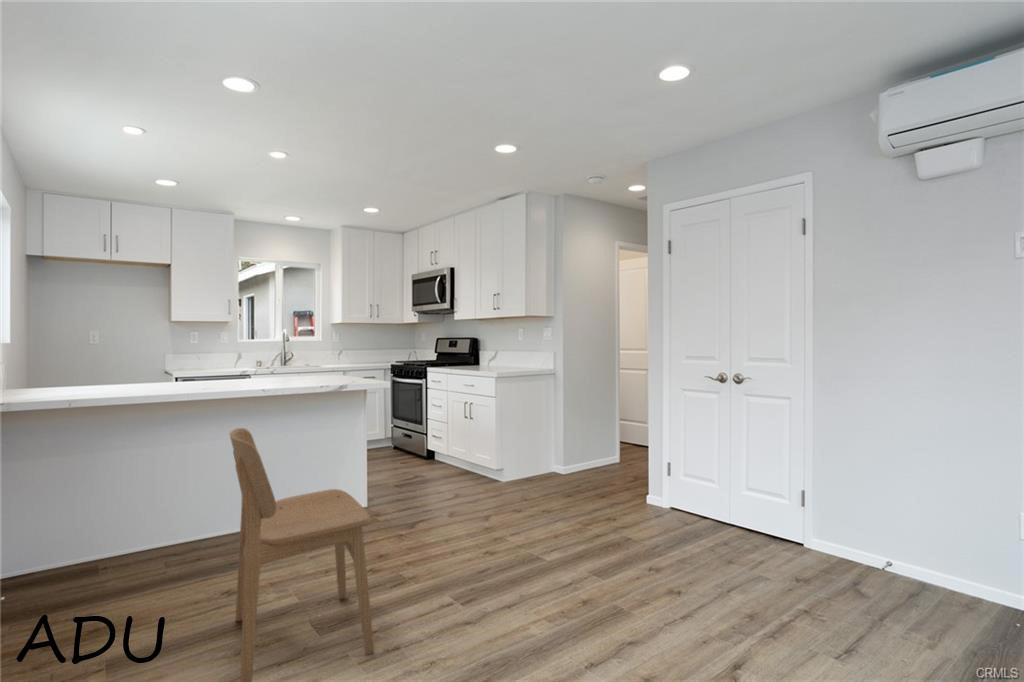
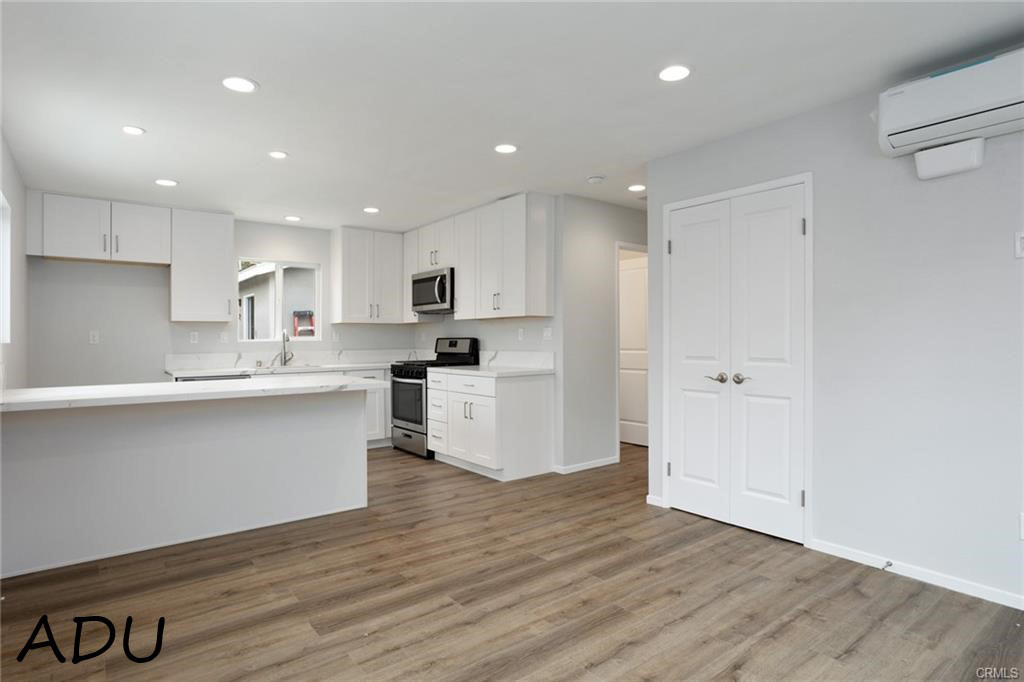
- dining chair [229,427,376,682]
